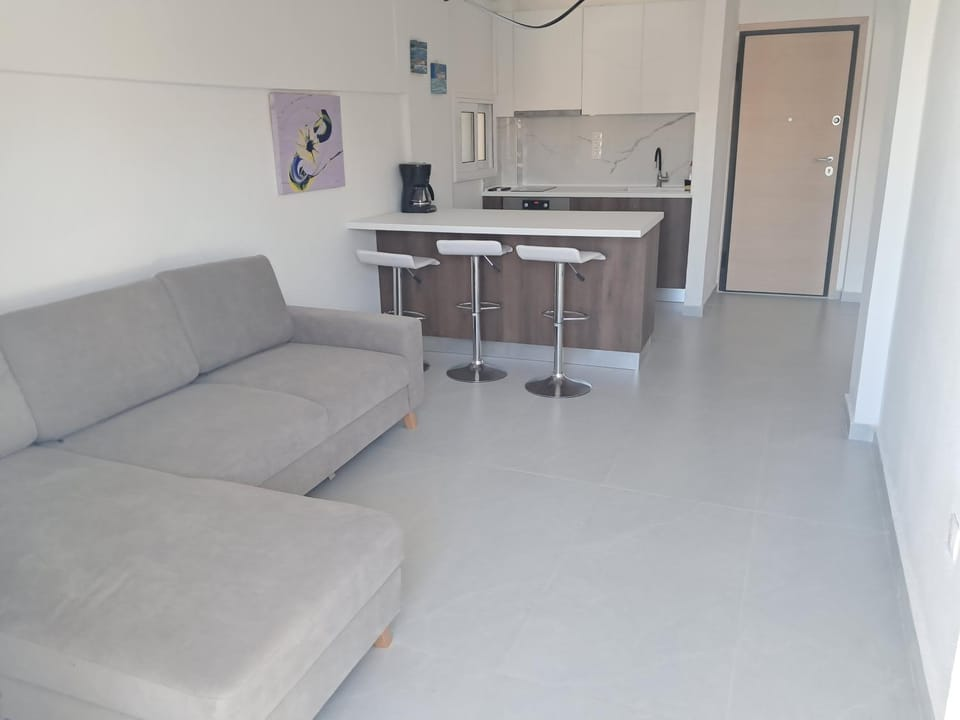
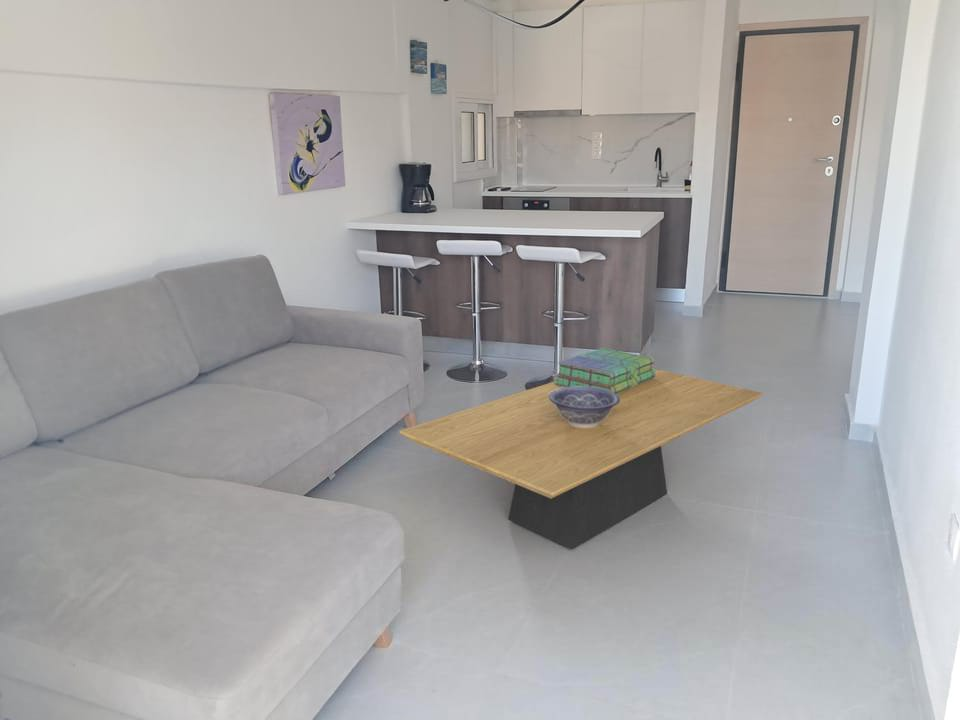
+ stack of books [553,347,656,394]
+ coffee table [399,368,764,550]
+ decorative bowl [549,387,620,427]
